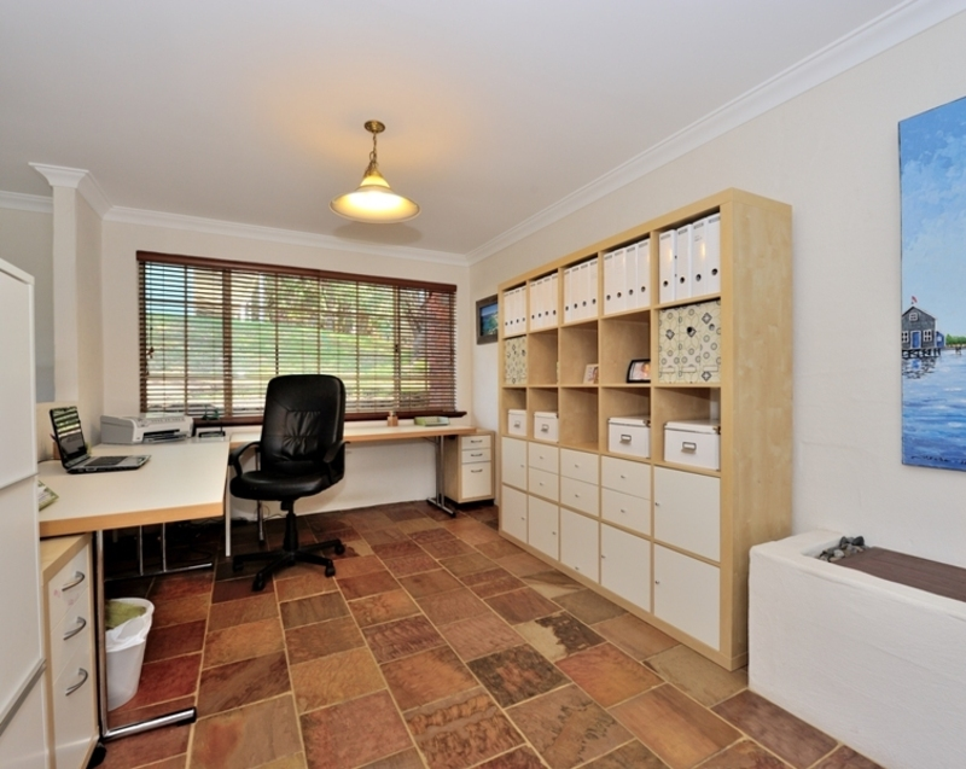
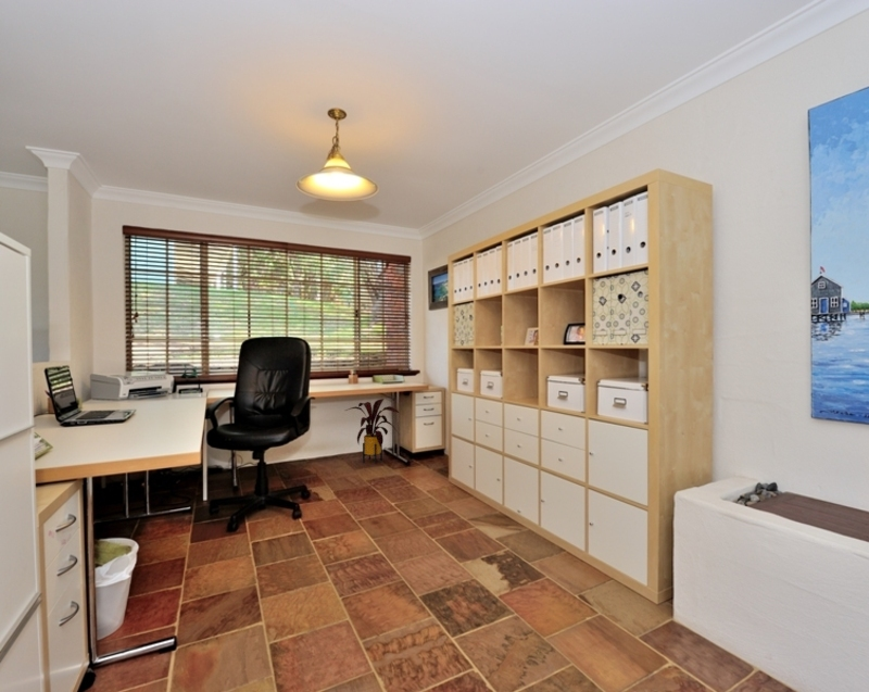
+ house plant [344,398,400,465]
